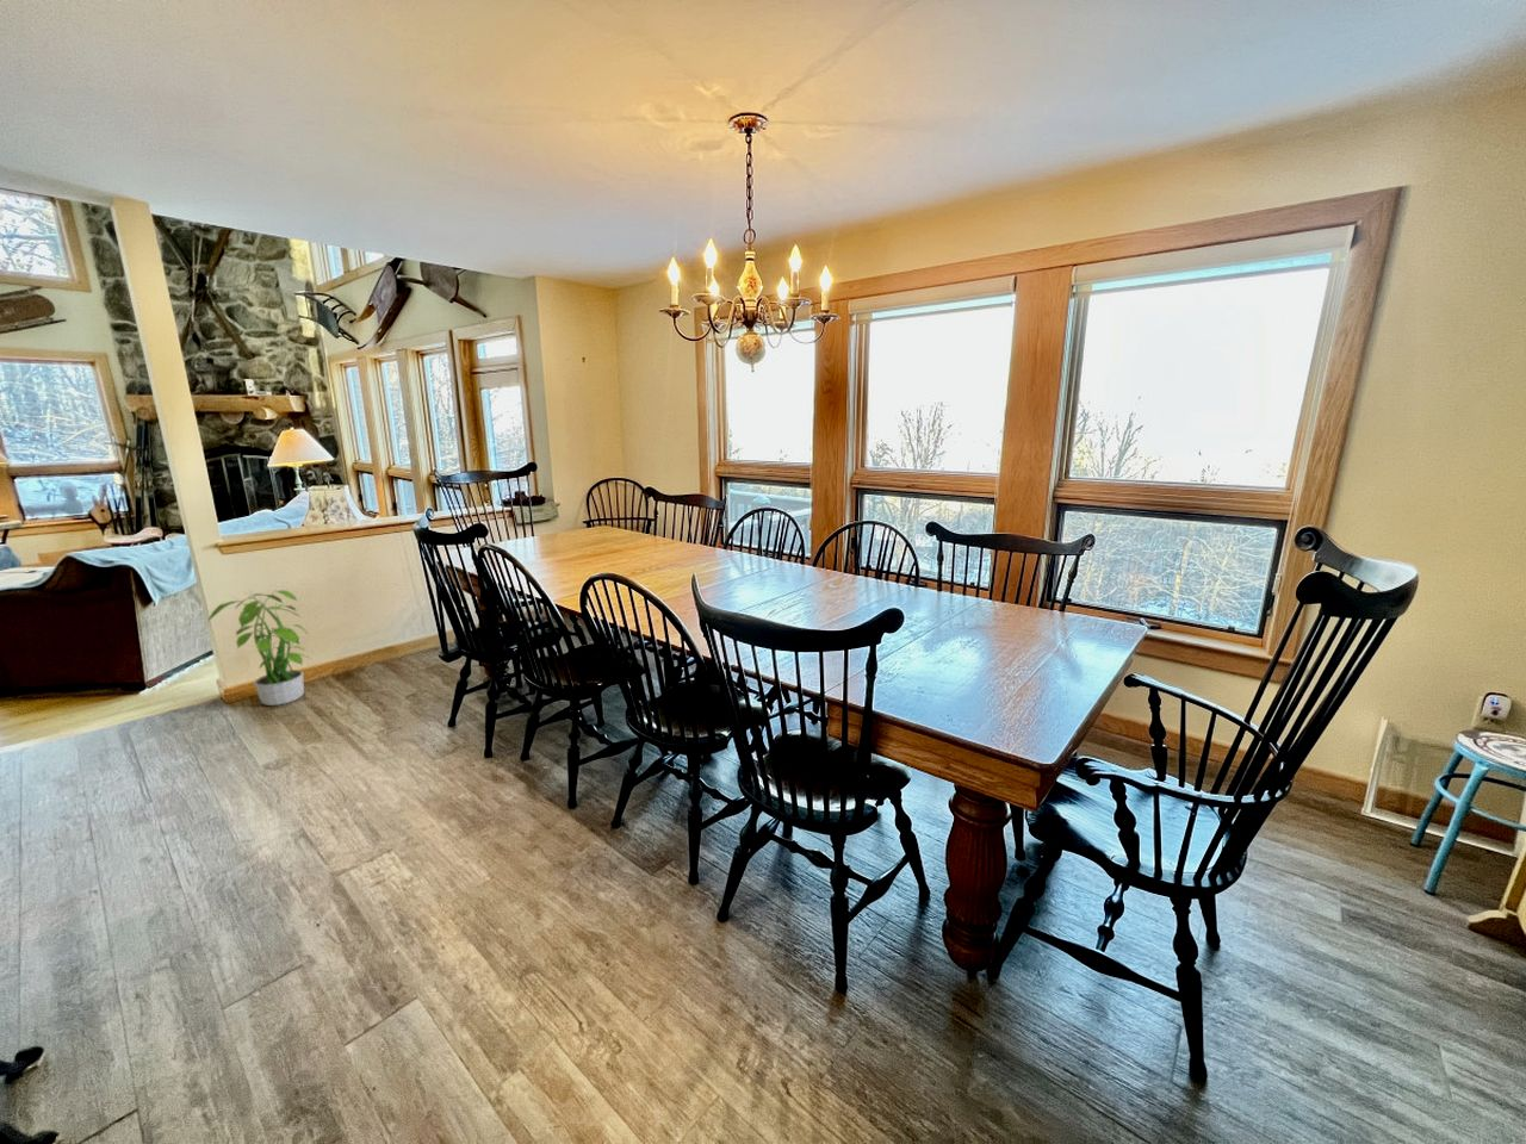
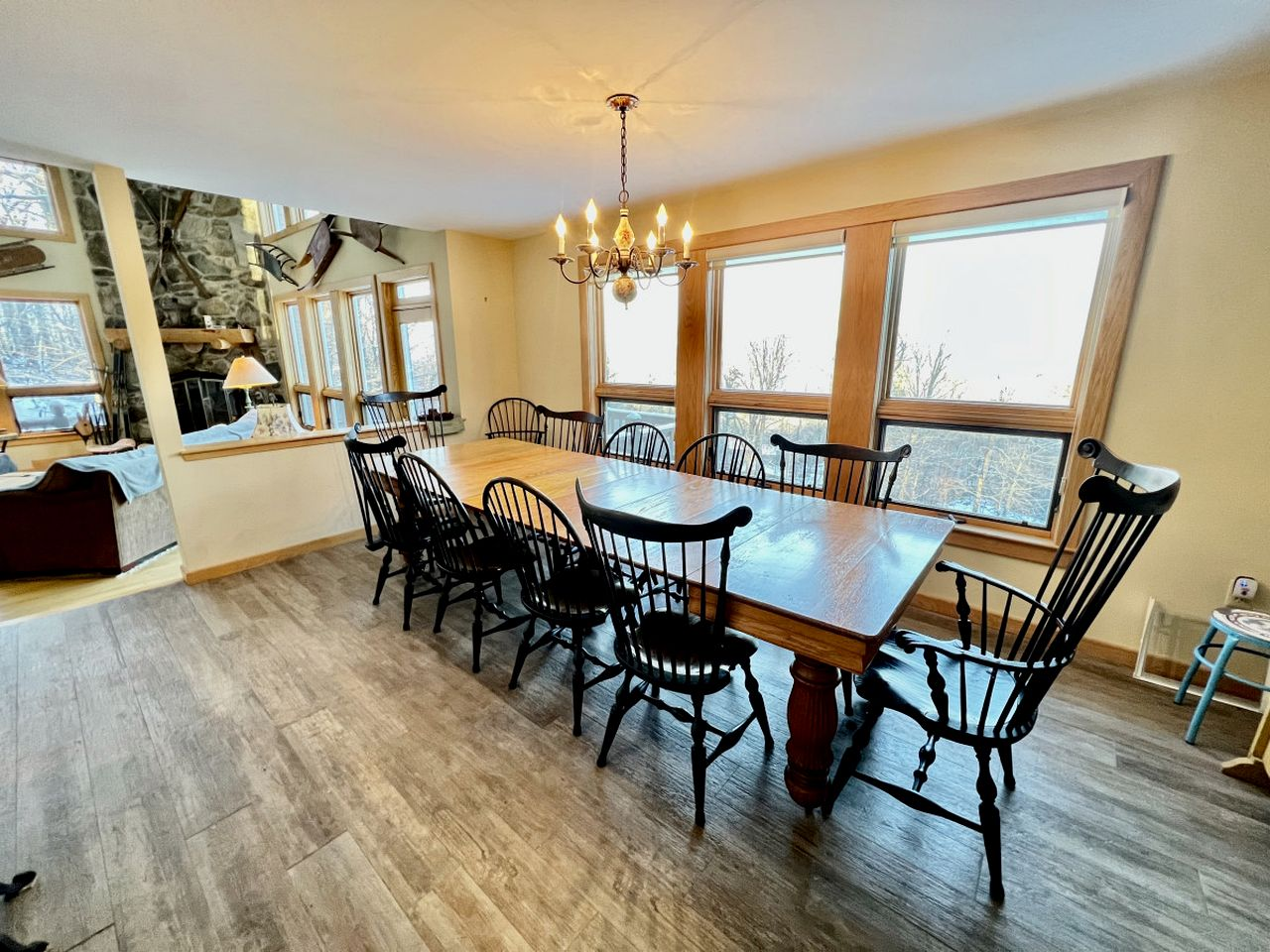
- potted plant [205,589,310,707]
